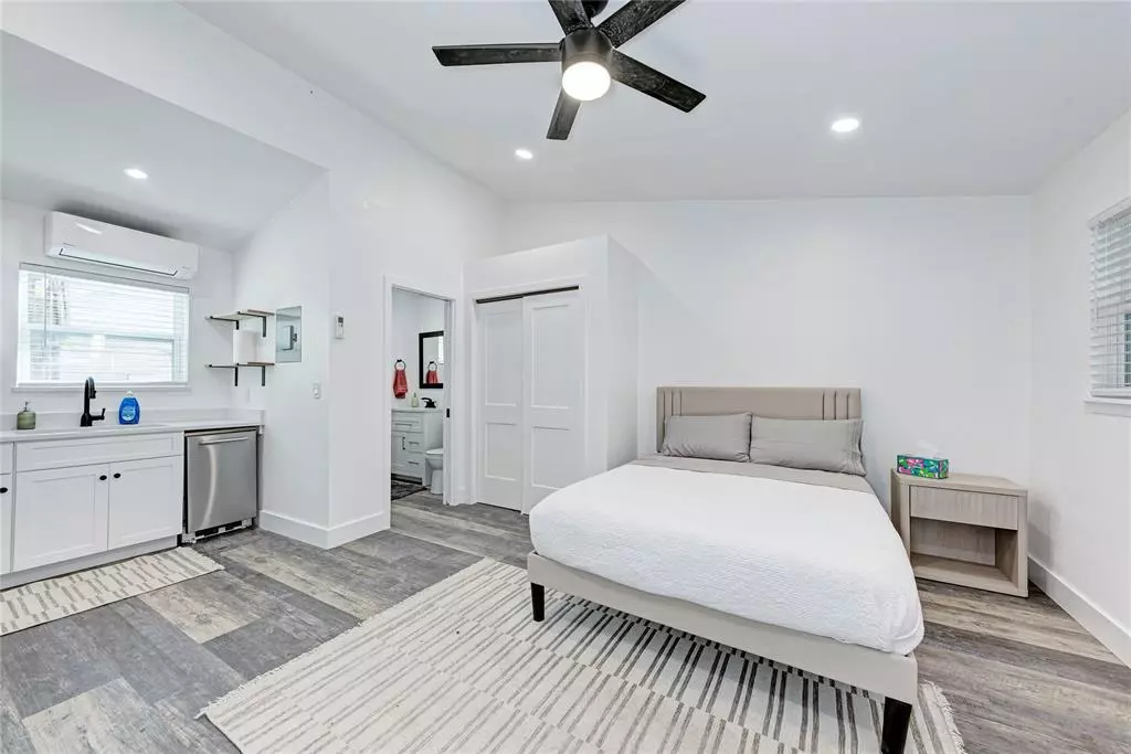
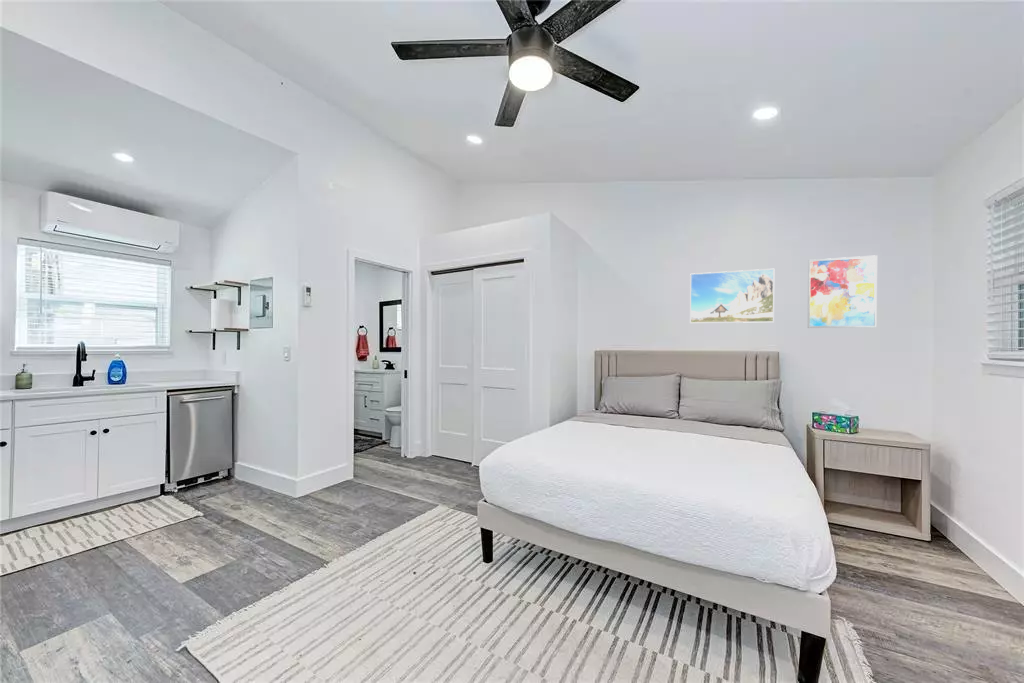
+ wall art [807,254,878,329]
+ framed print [689,268,775,324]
